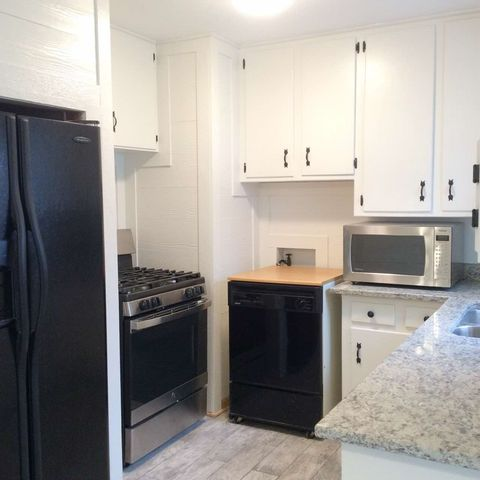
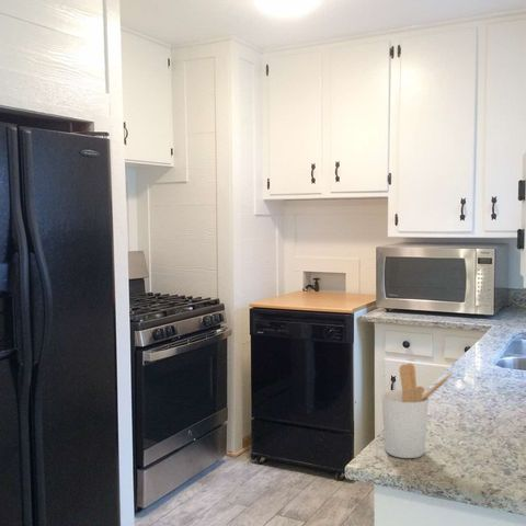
+ utensil holder [381,363,454,459]
